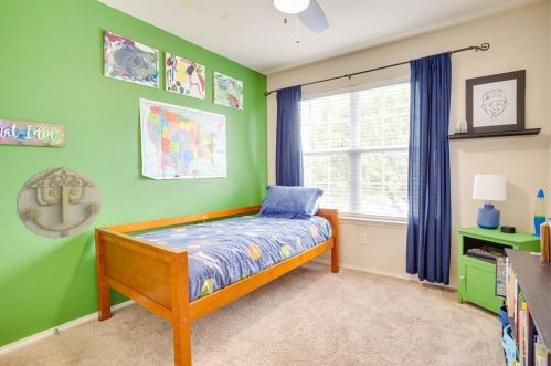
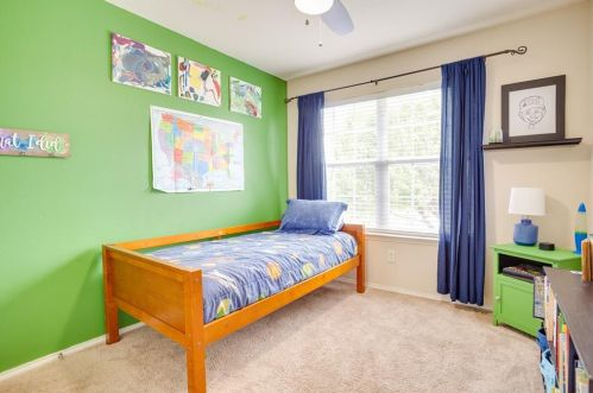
- wall decoration [15,166,103,240]
